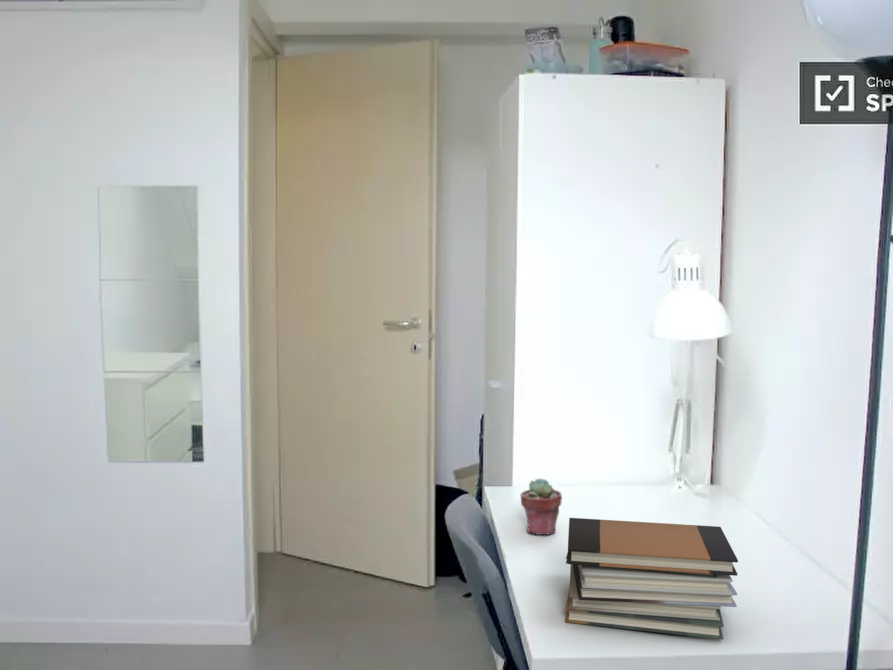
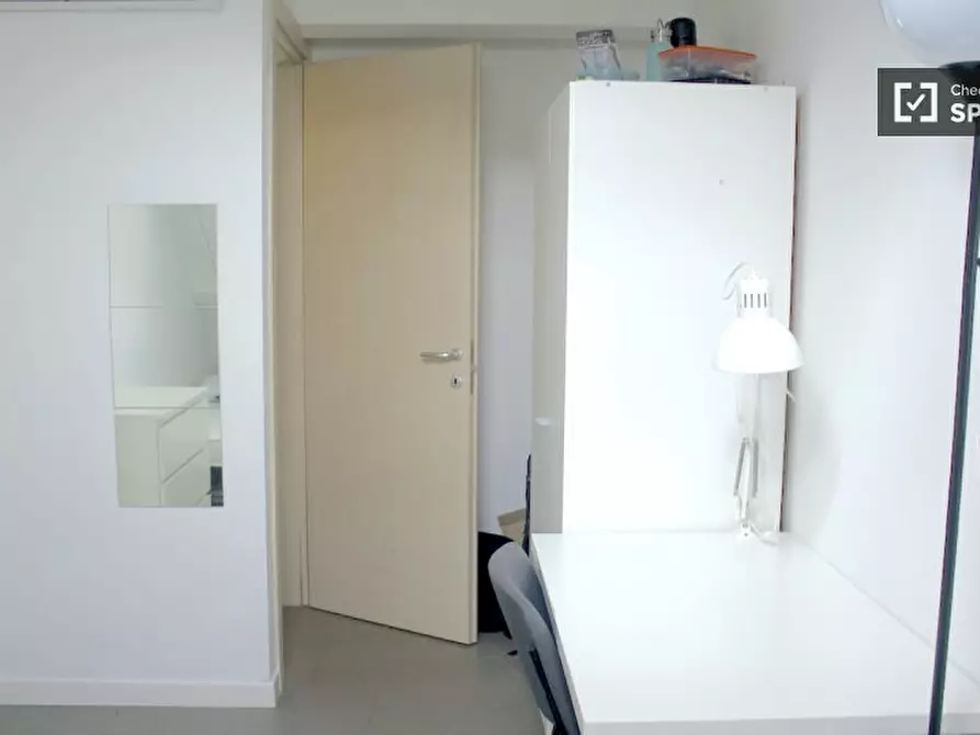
- potted succulent [520,477,563,536]
- book stack [564,517,739,640]
